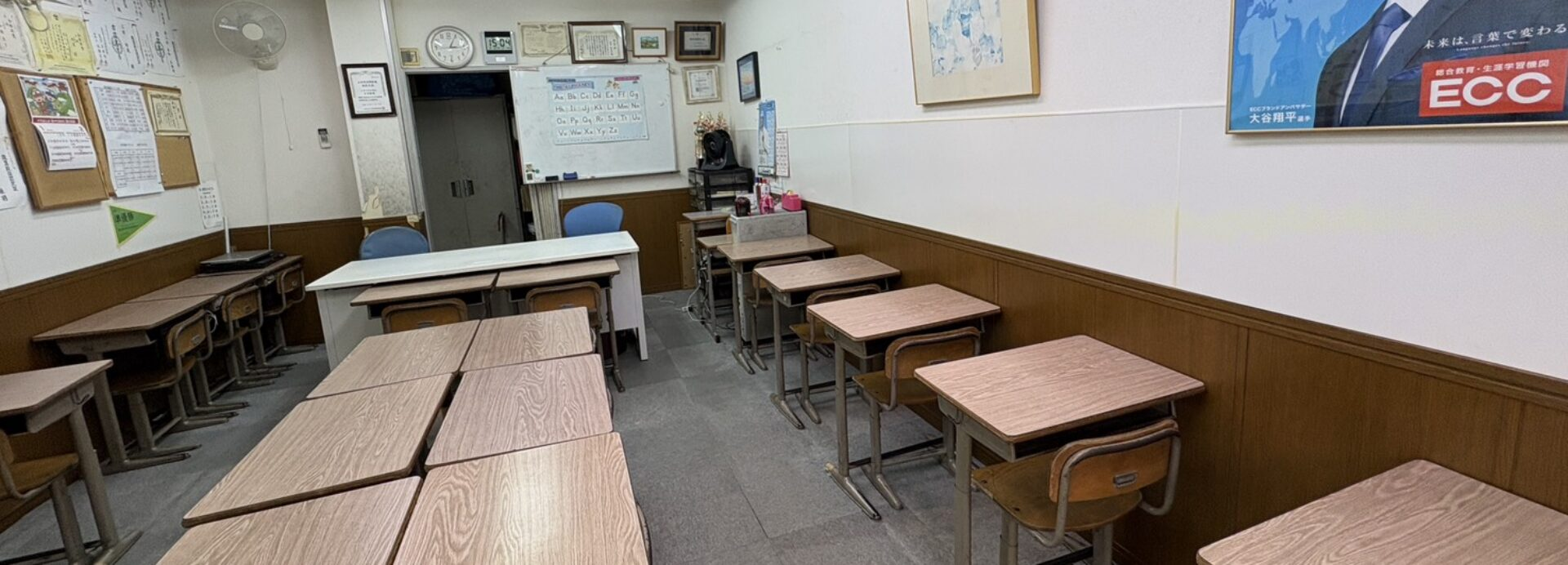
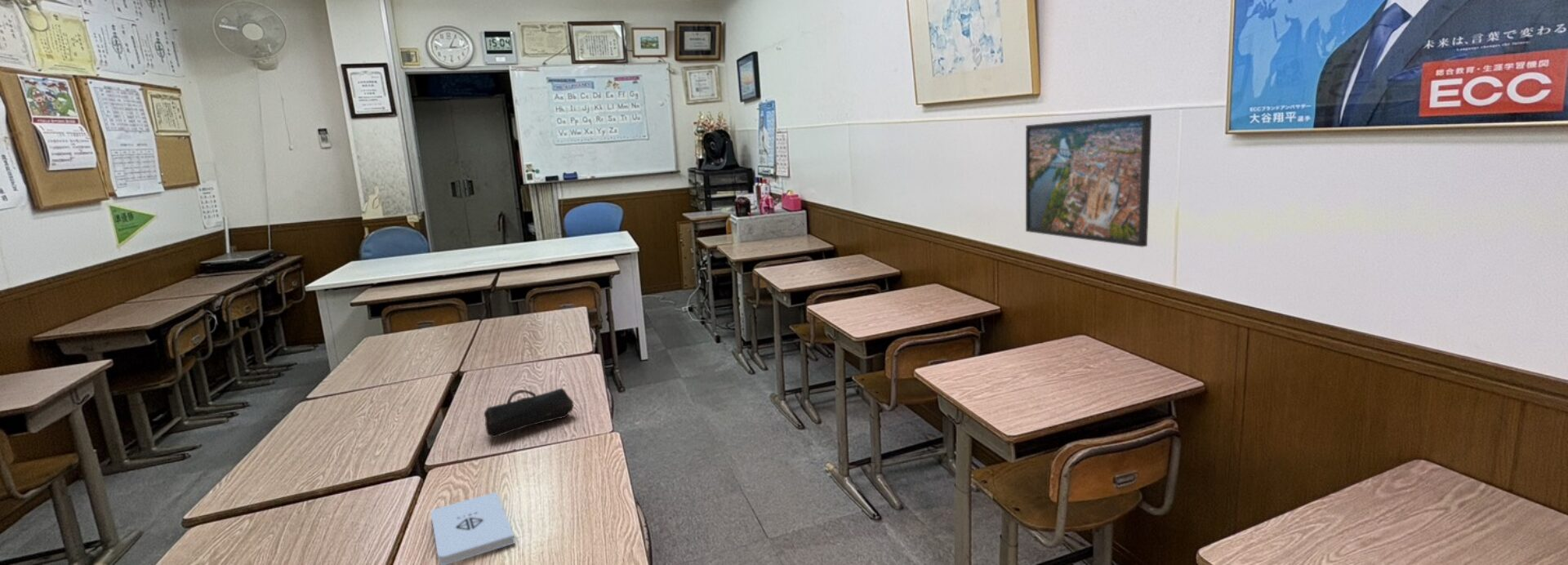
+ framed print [1025,113,1152,248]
+ notepad [430,492,515,565]
+ pencil case [483,387,574,438]
